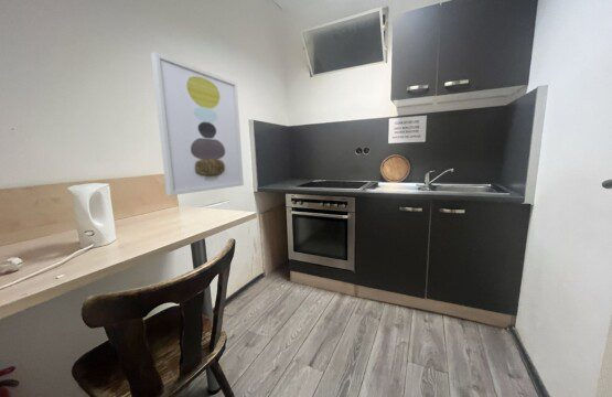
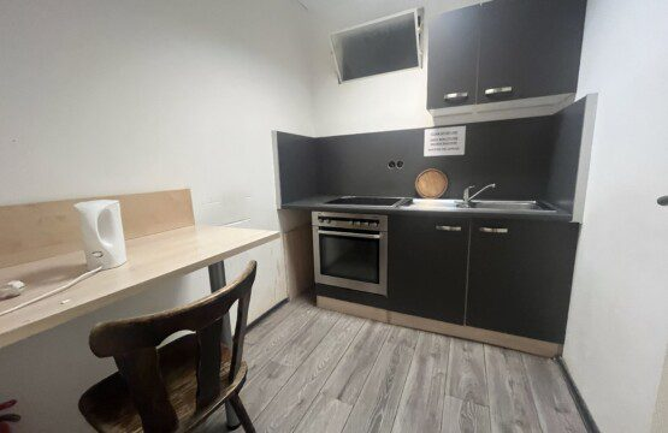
- wall art [150,51,245,196]
